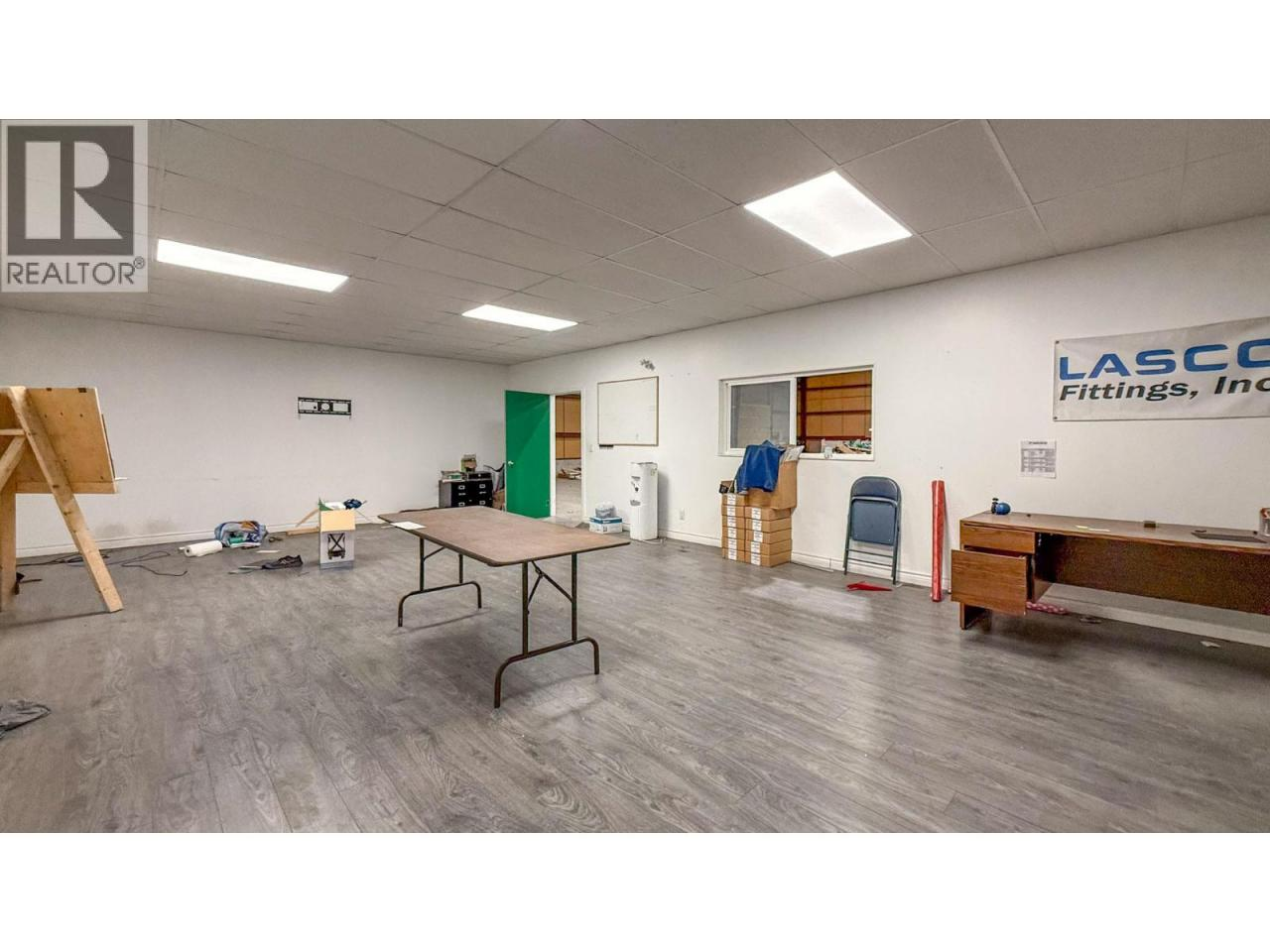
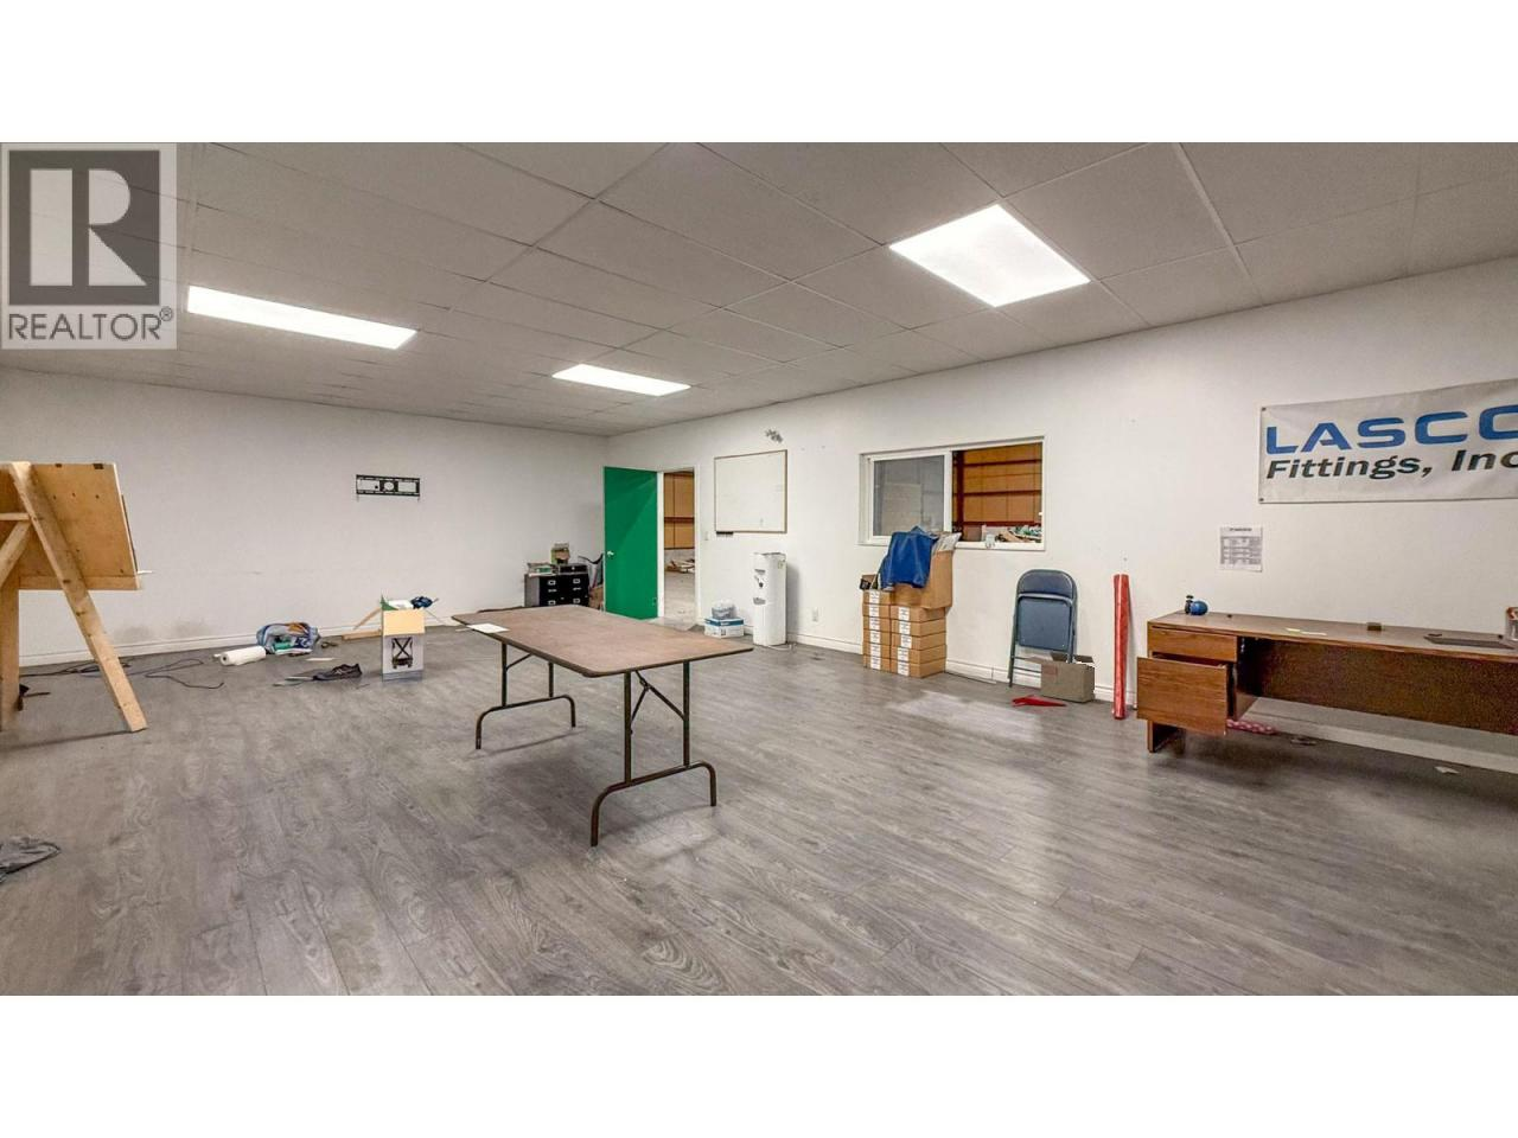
+ cardboard box [1022,650,1097,703]
